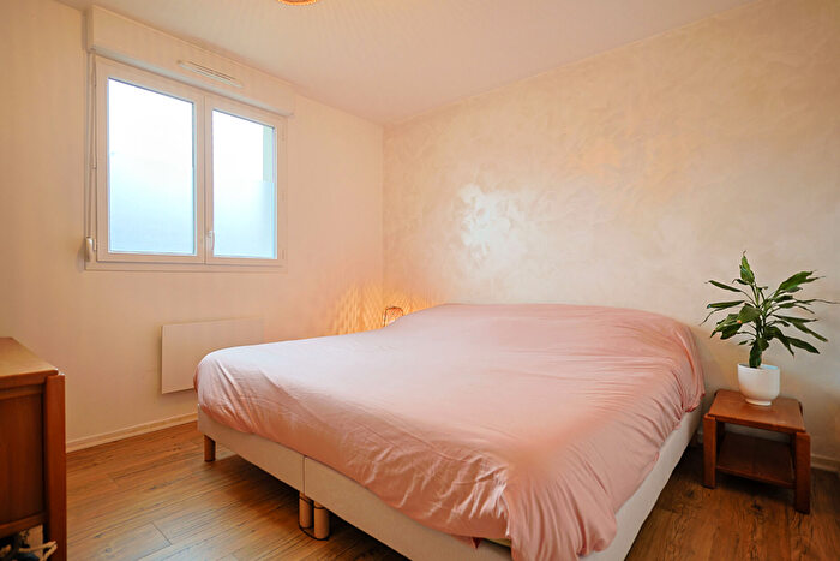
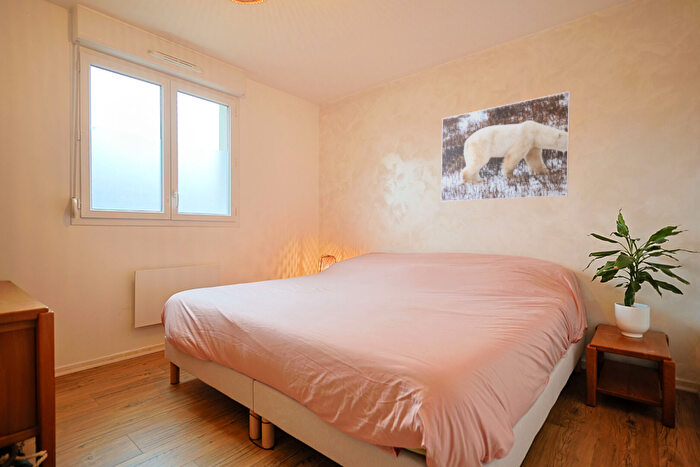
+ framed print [440,90,571,203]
